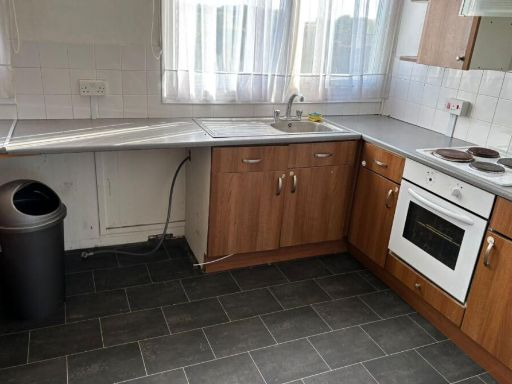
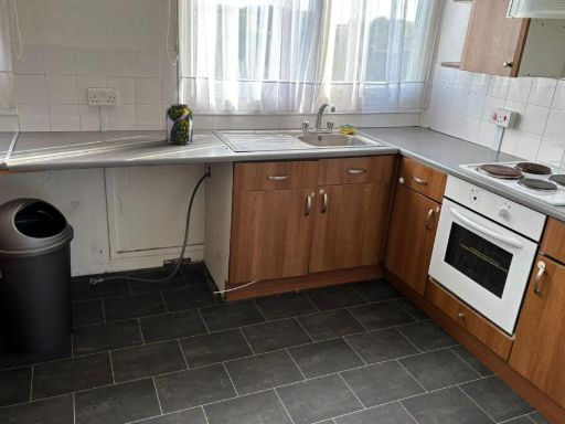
+ jar [164,103,194,146]
